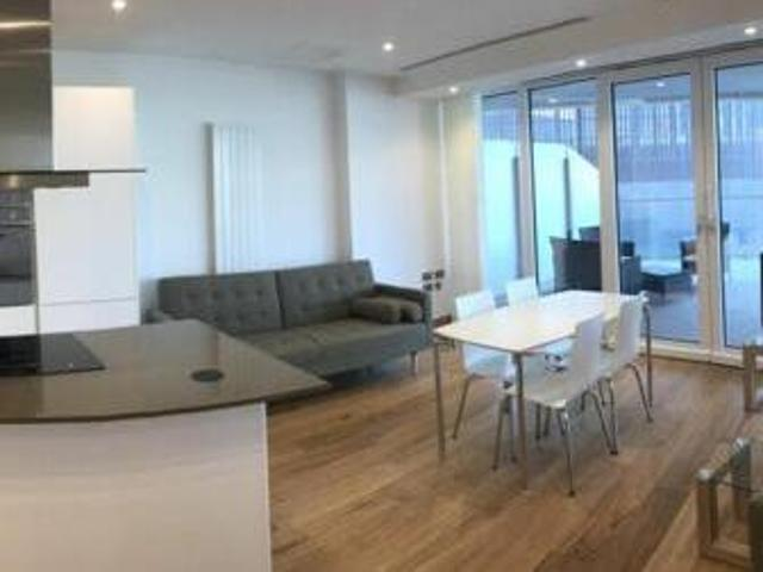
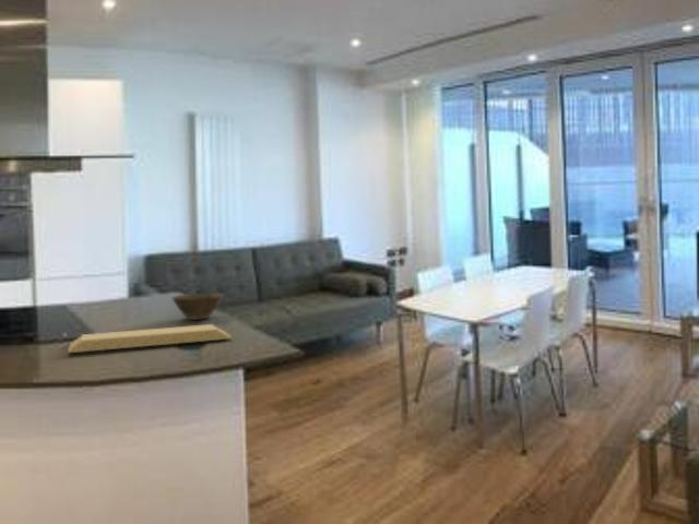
+ bowl [171,293,225,321]
+ cutting board [67,323,233,354]
